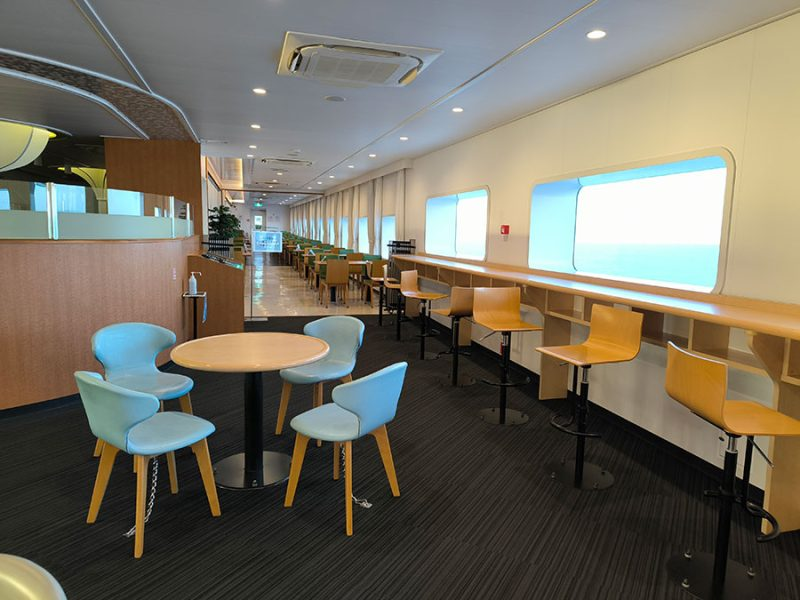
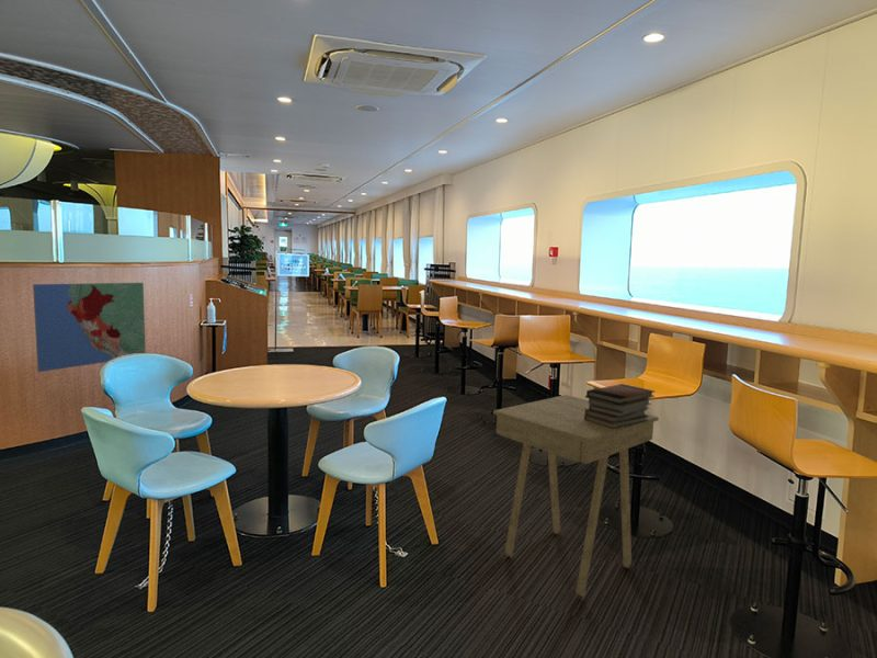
+ side table [492,394,660,599]
+ book stack [584,383,656,429]
+ map [32,282,147,373]
